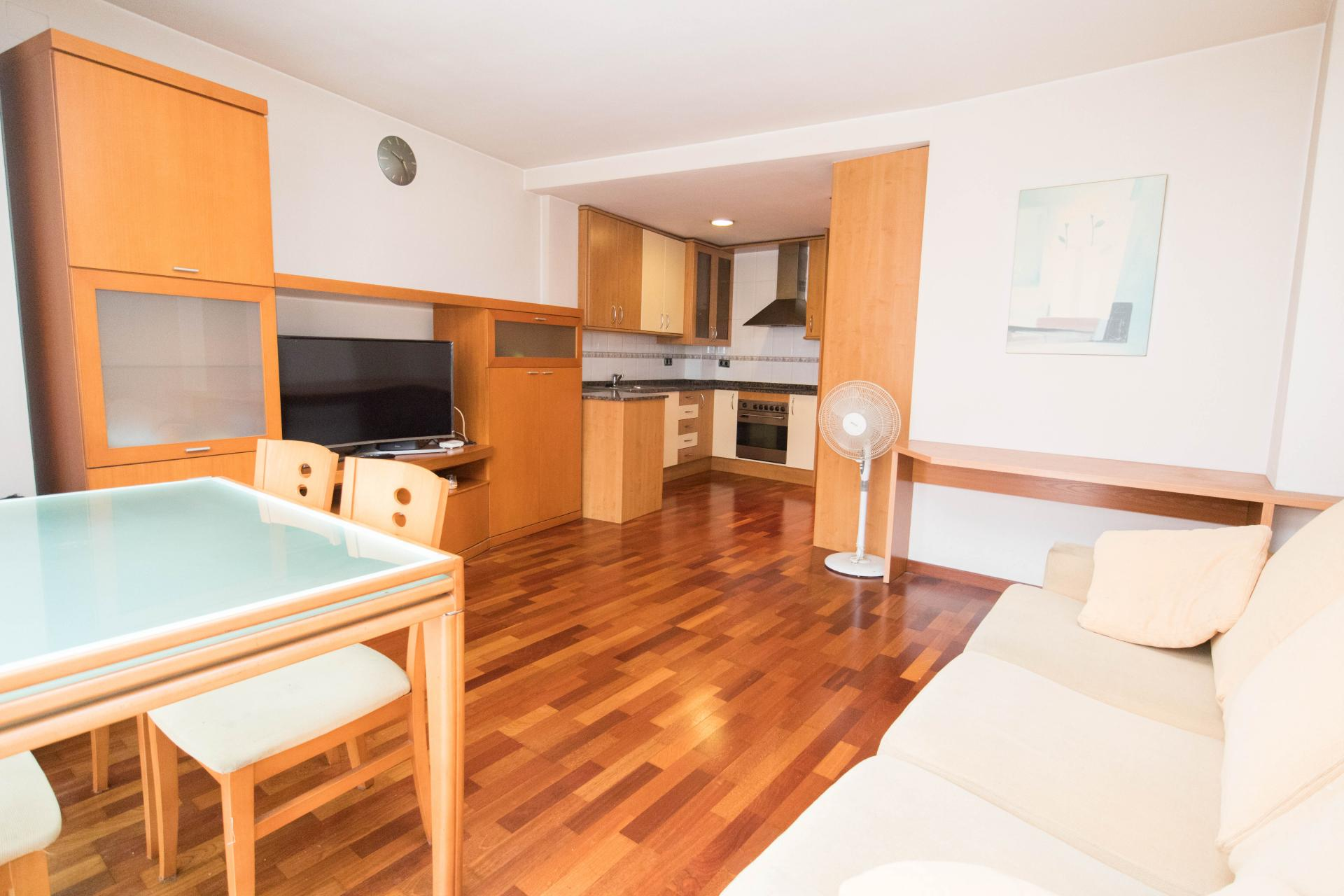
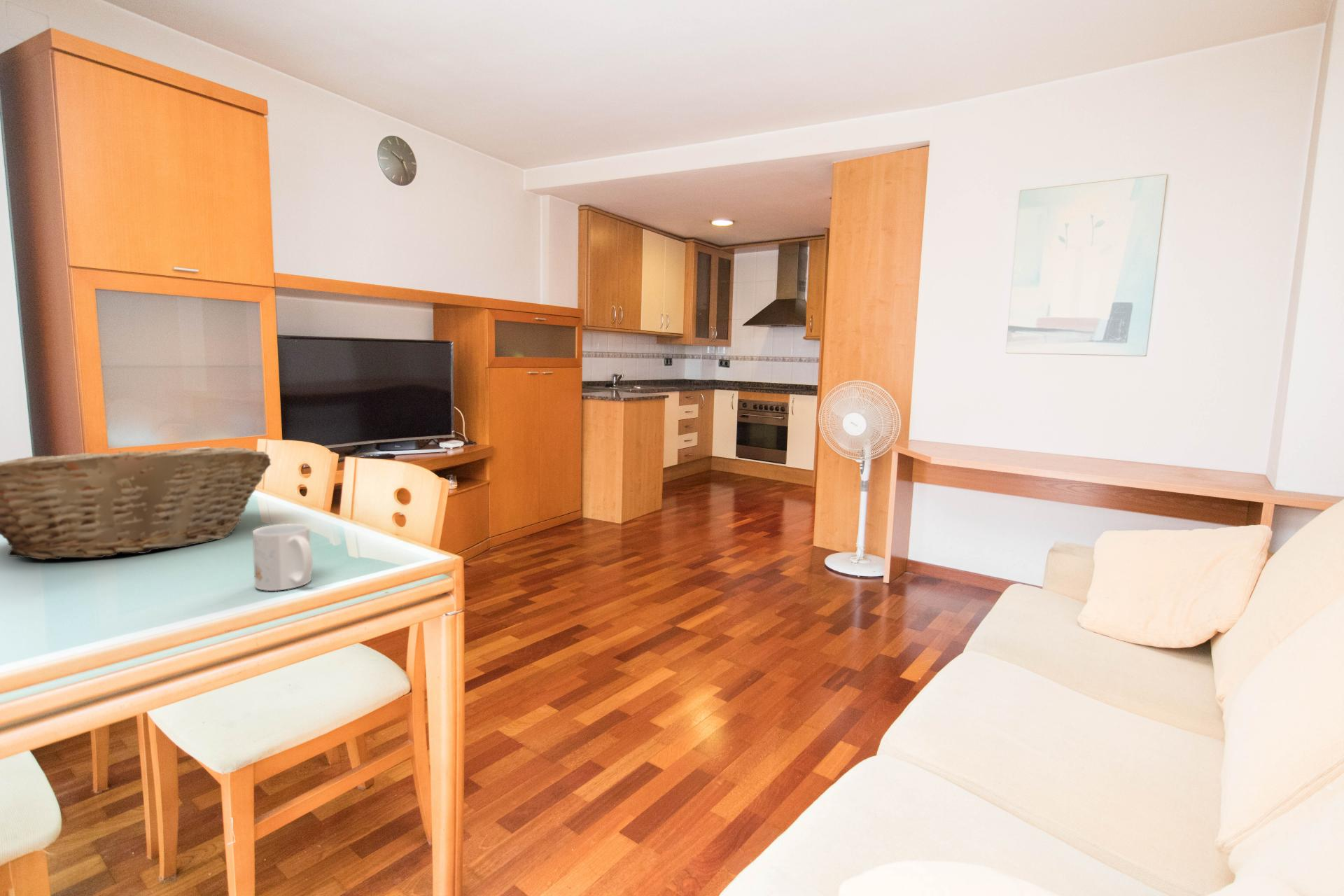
+ mug [252,523,314,591]
+ fruit basket [0,446,272,561]
